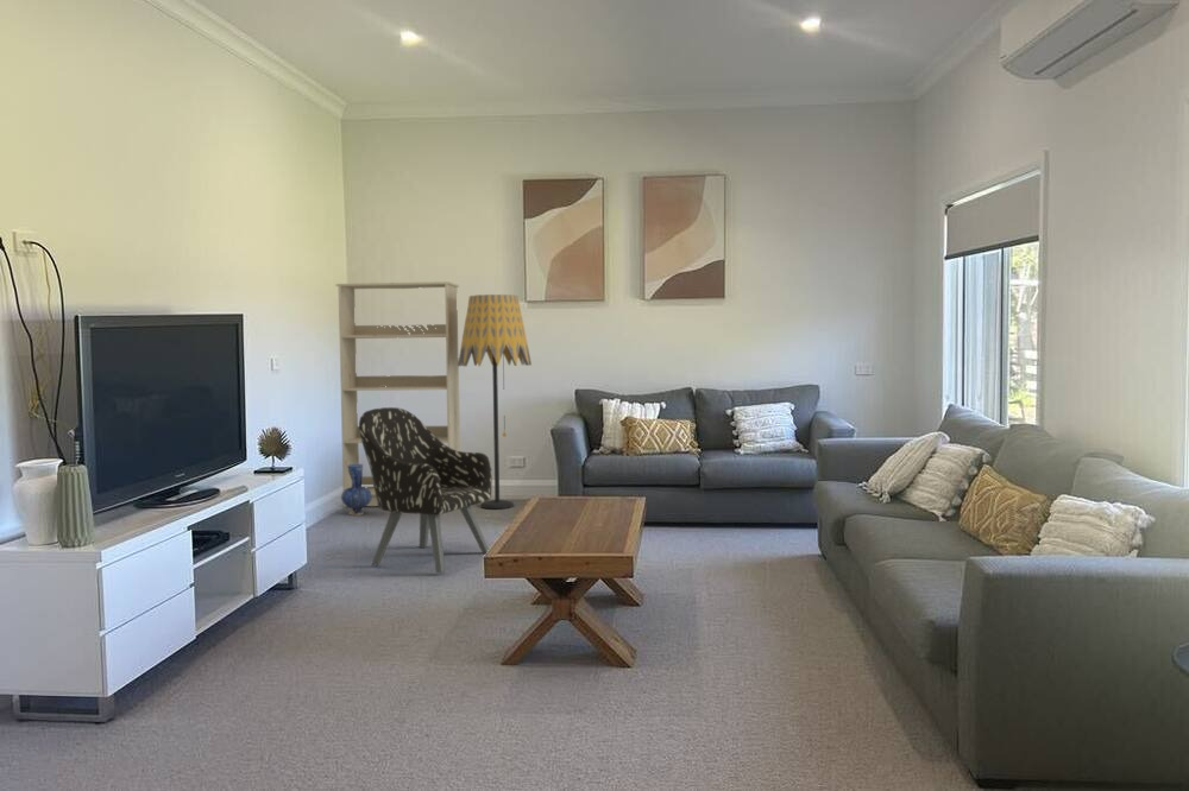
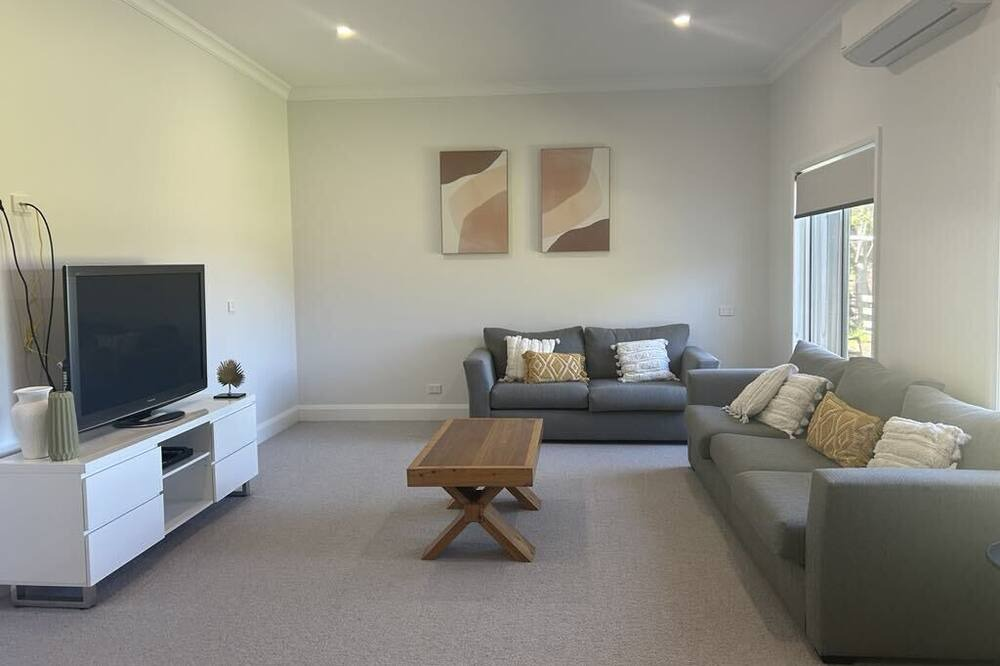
- floor lamp [458,293,533,510]
- armchair [358,406,493,574]
- bookcase [334,280,461,507]
- vase [340,463,372,517]
